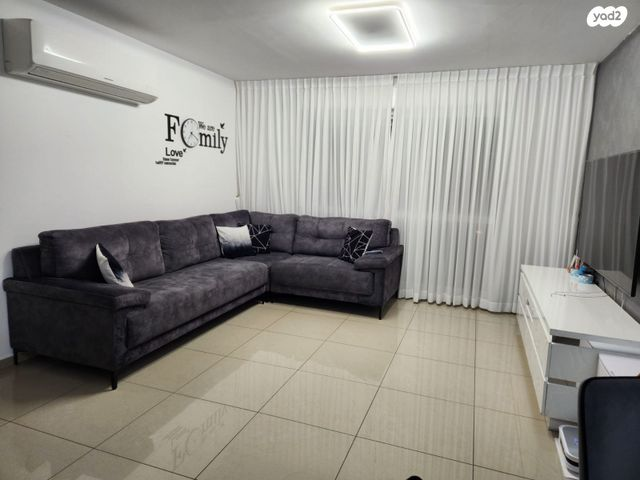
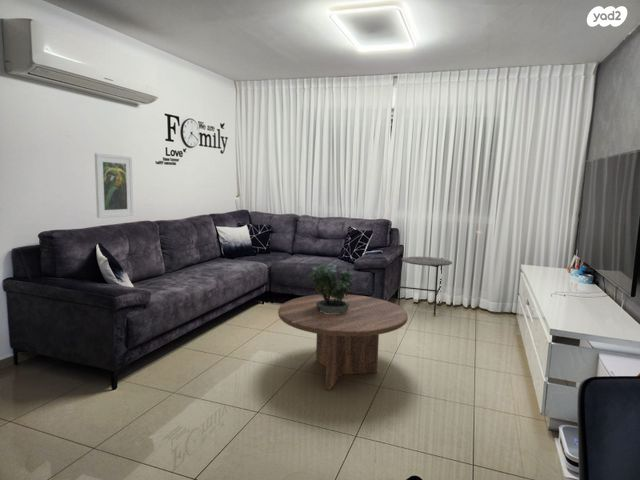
+ side table [397,256,453,317]
+ coffee table [277,294,409,391]
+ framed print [94,152,134,219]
+ potted plant [307,259,354,314]
